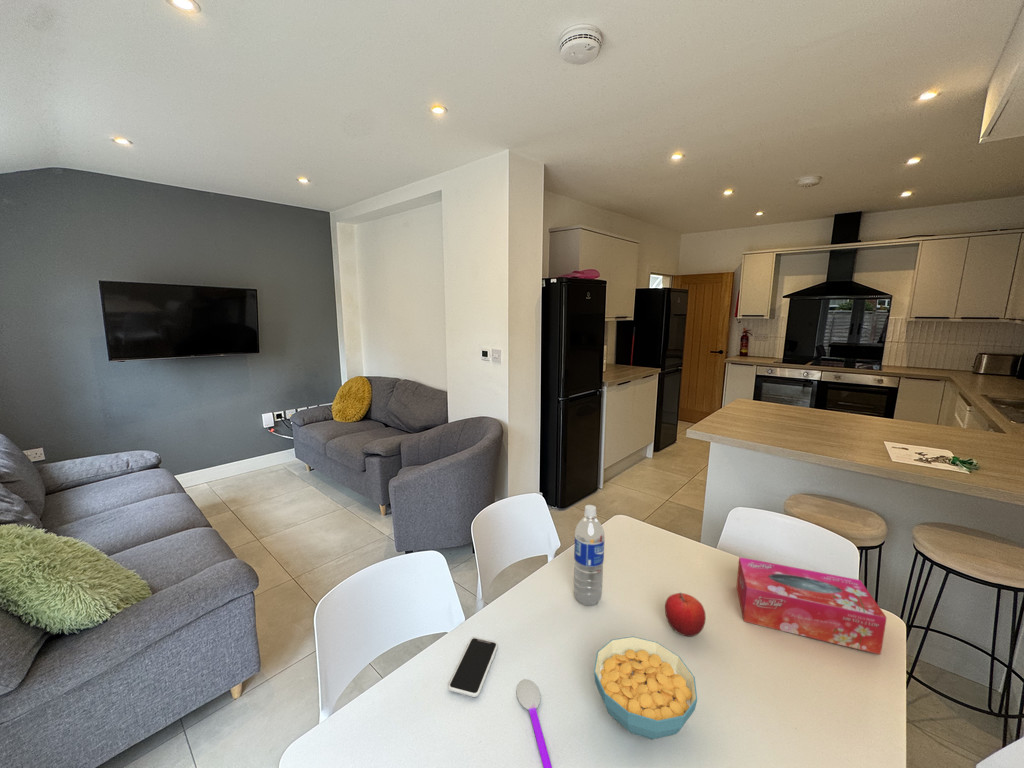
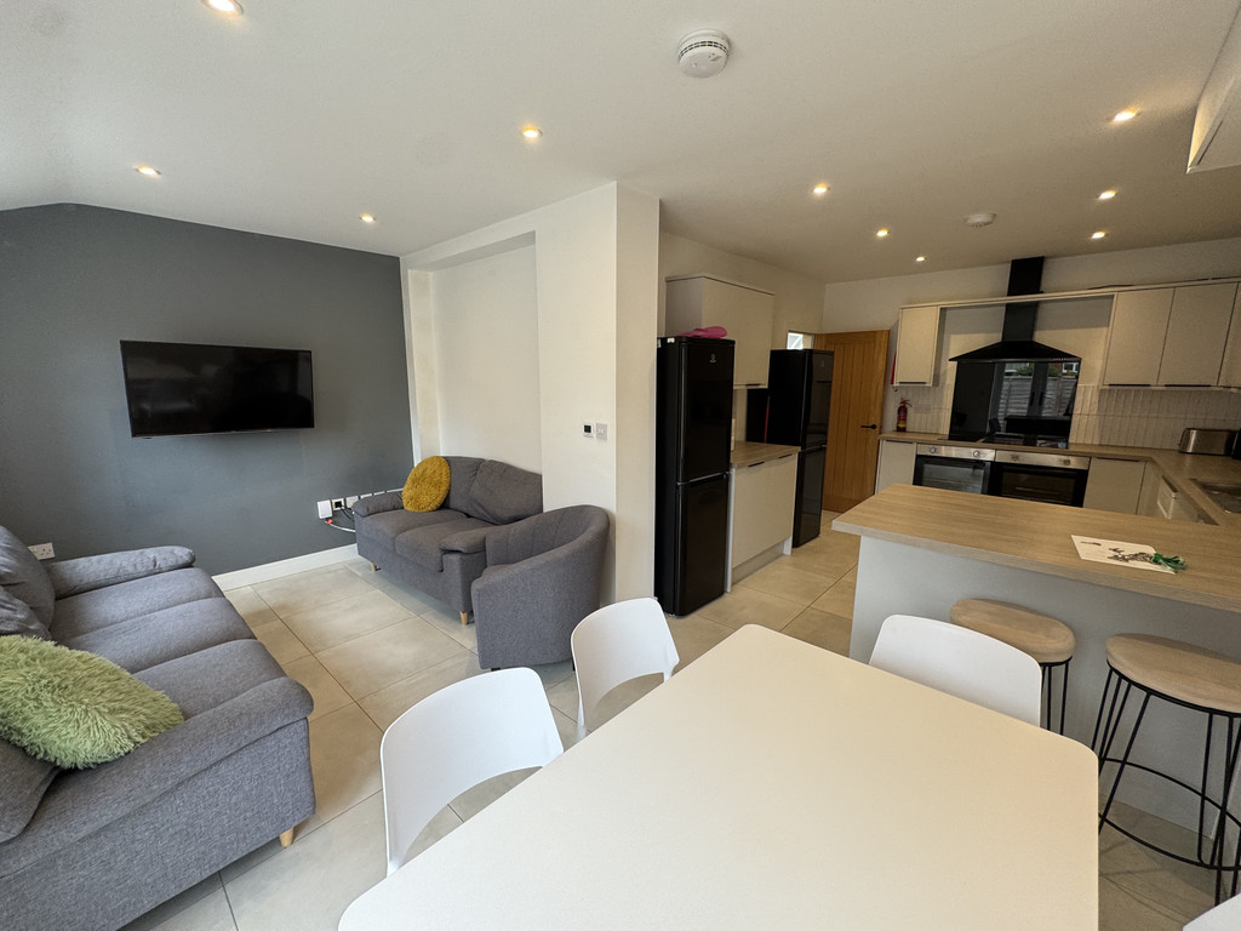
- smartphone [447,637,499,698]
- cereal bowl [593,635,698,740]
- spoon [515,678,553,768]
- fruit [664,592,707,637]
- tissue box [736,556,888,656]
- water bottle [573,504,605,606]
